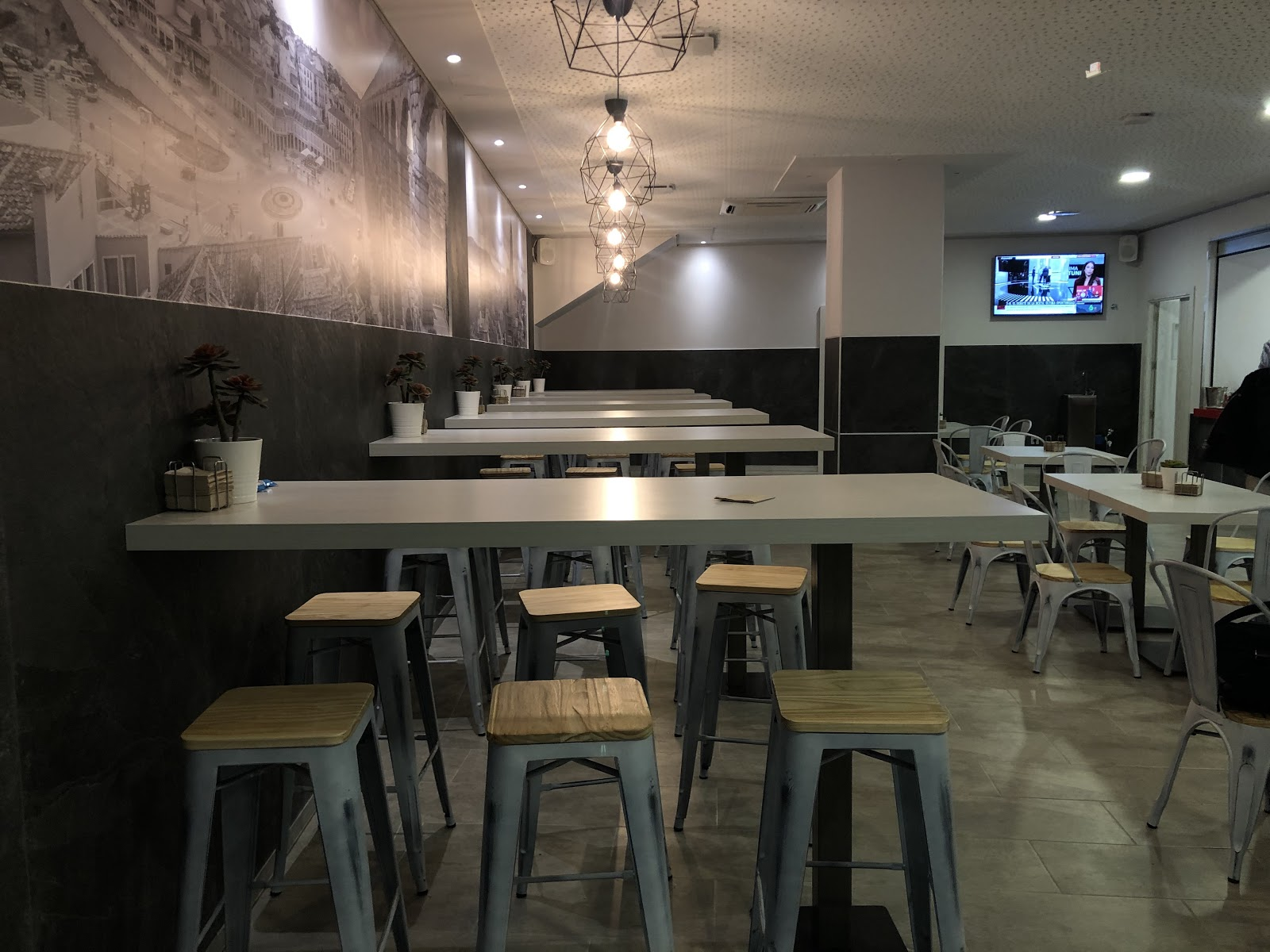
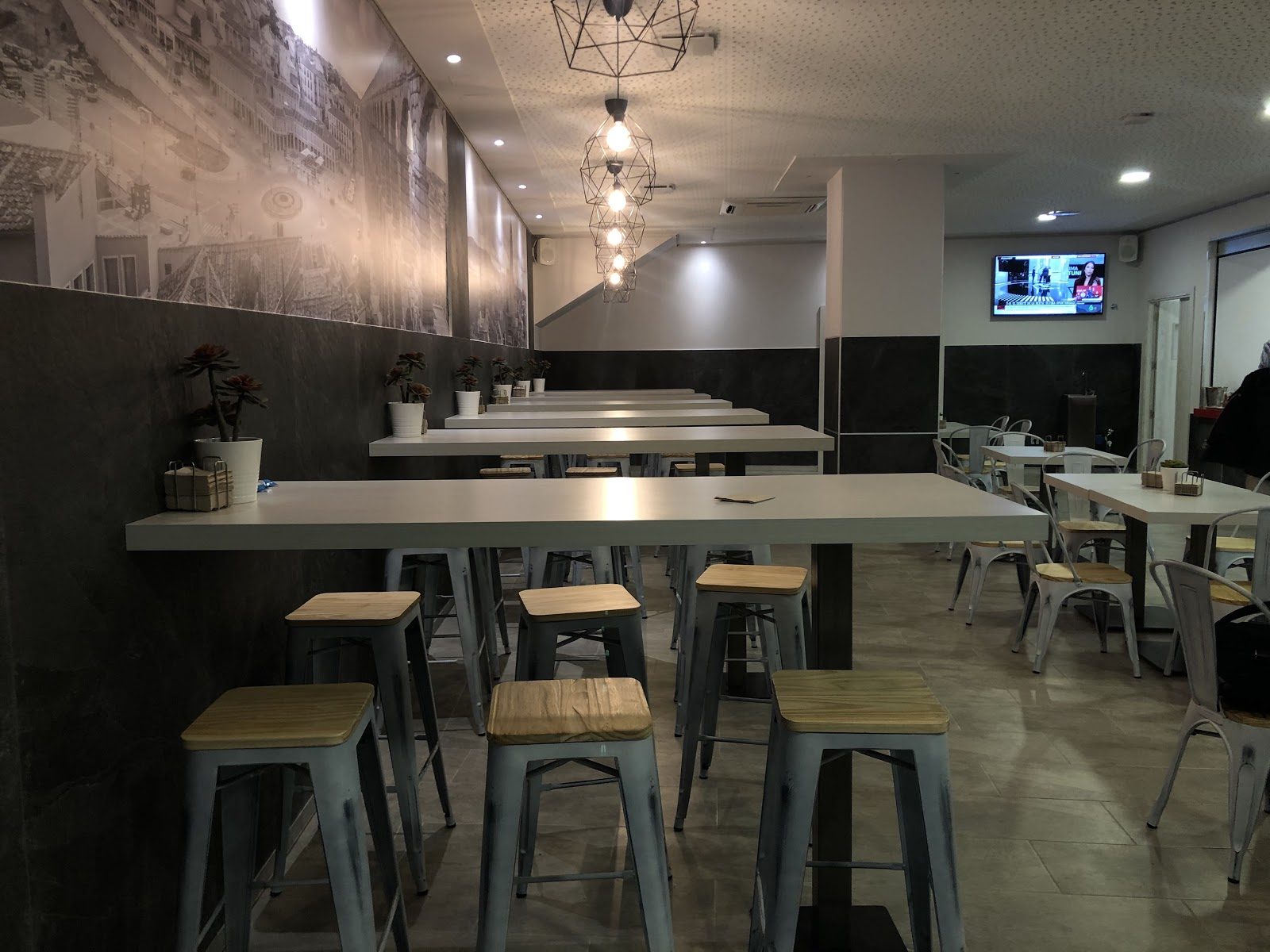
- tape dispenser [1085,61,1114,79]
